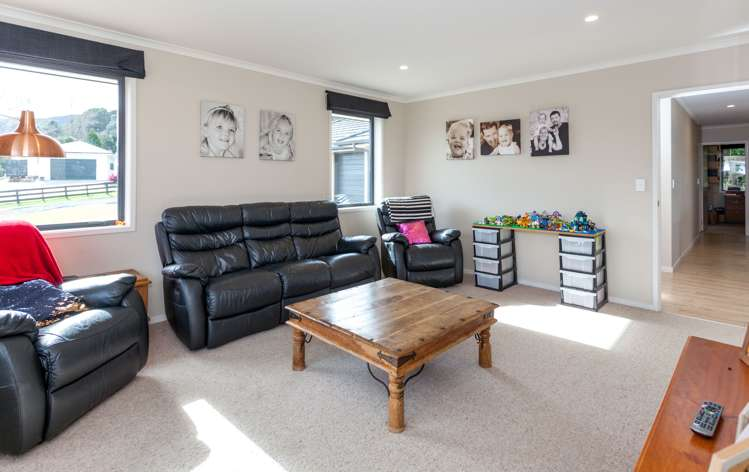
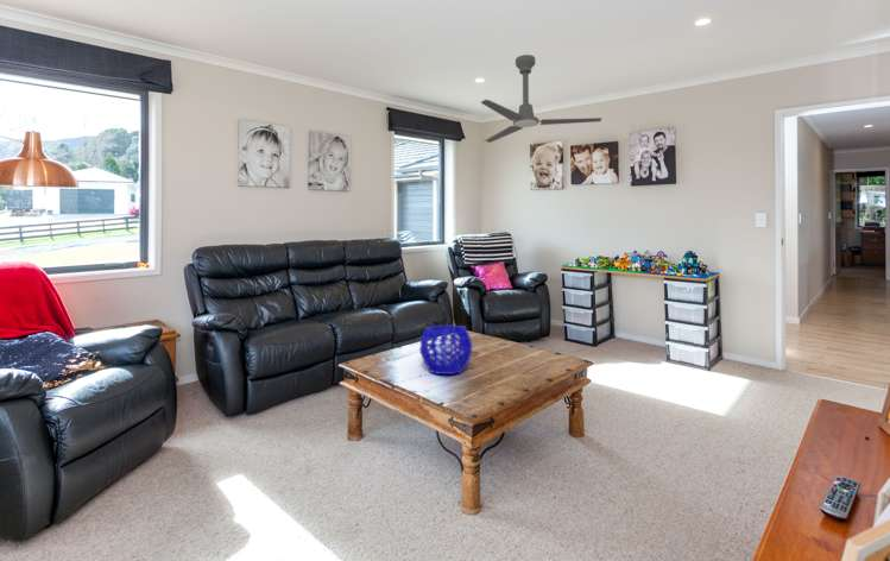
+ decorative bowl [418,324,473,376]
+ ceiling fan [480,53,604,144]
